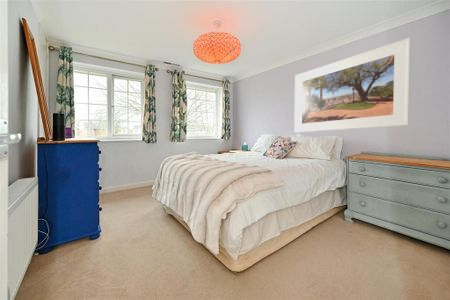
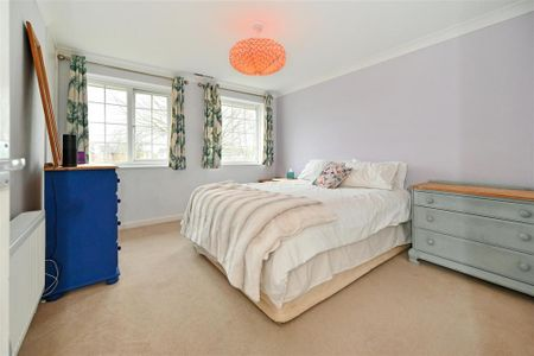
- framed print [293,37,412,133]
